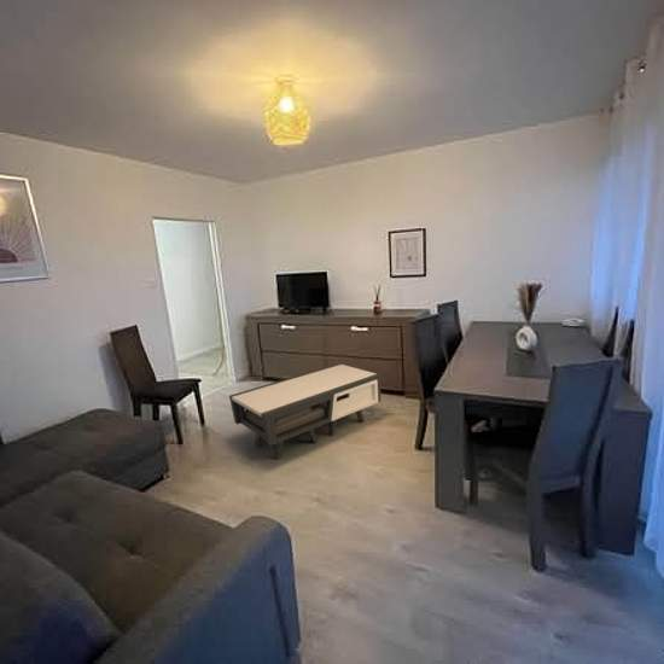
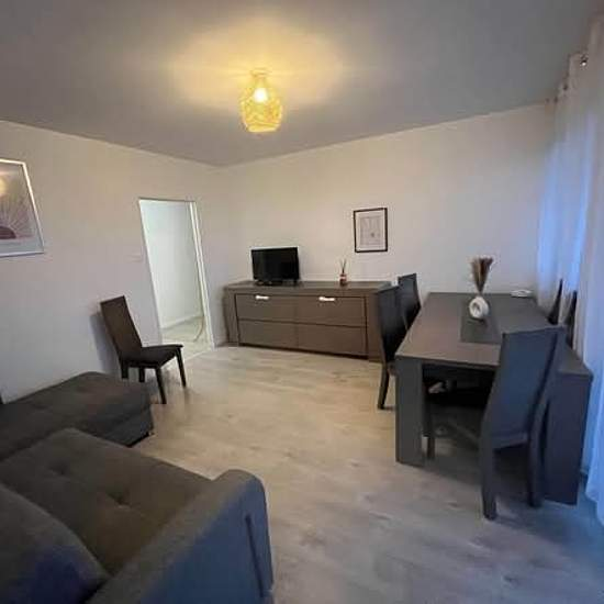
- coffee table [228,362,381,461]
